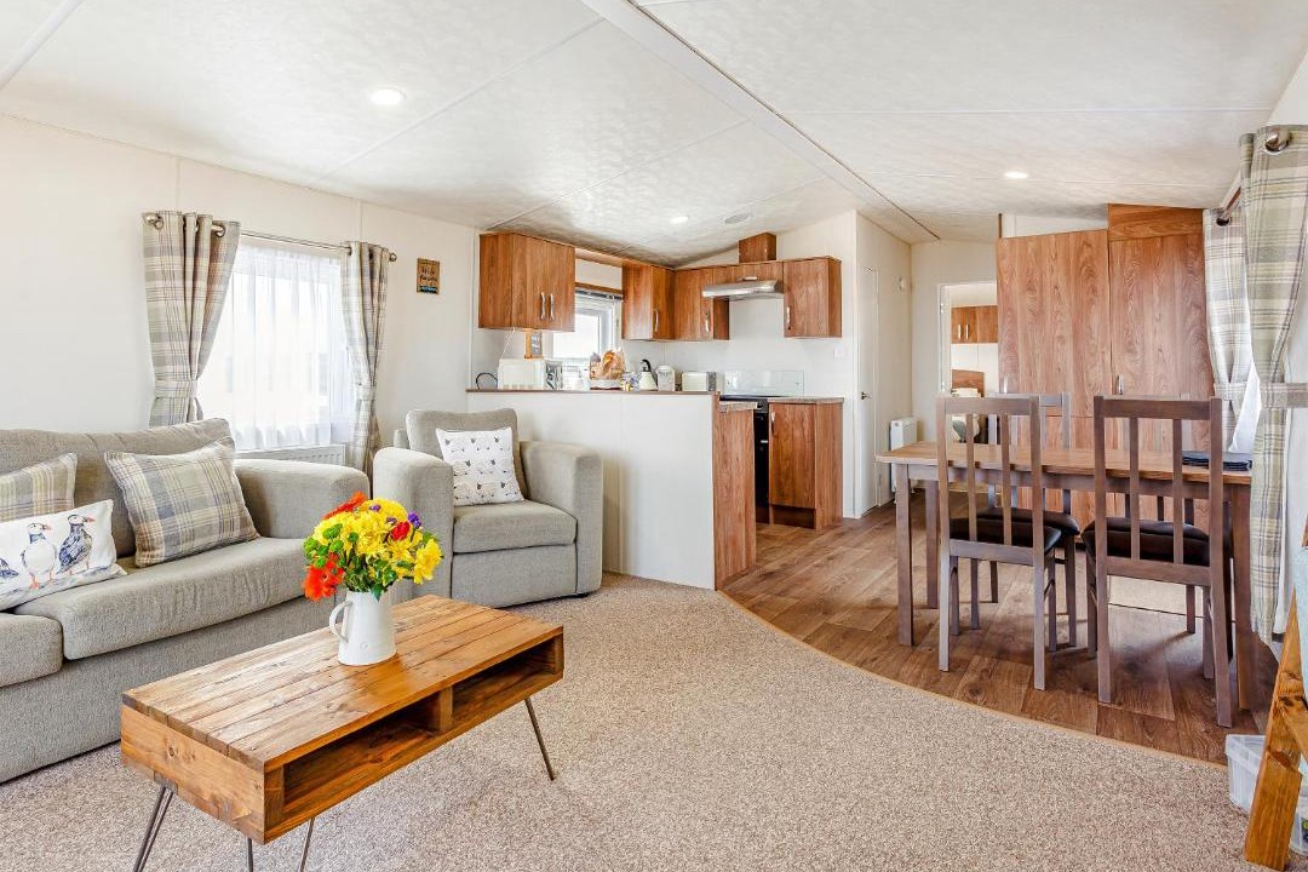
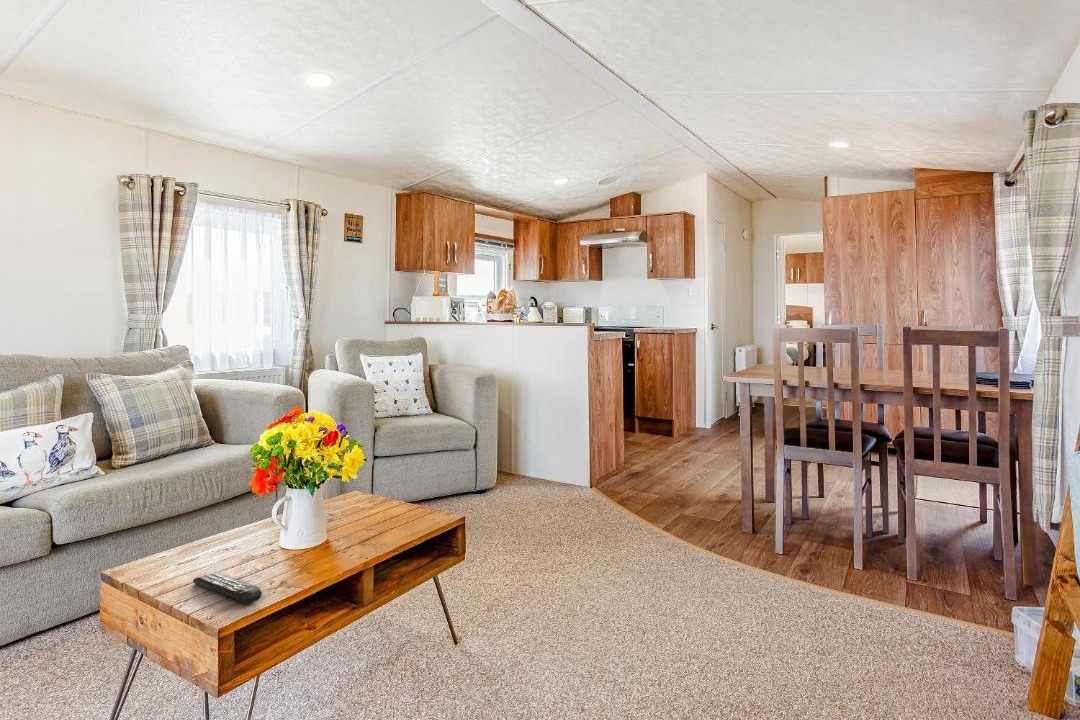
+ remote control [192,571,263,605]
